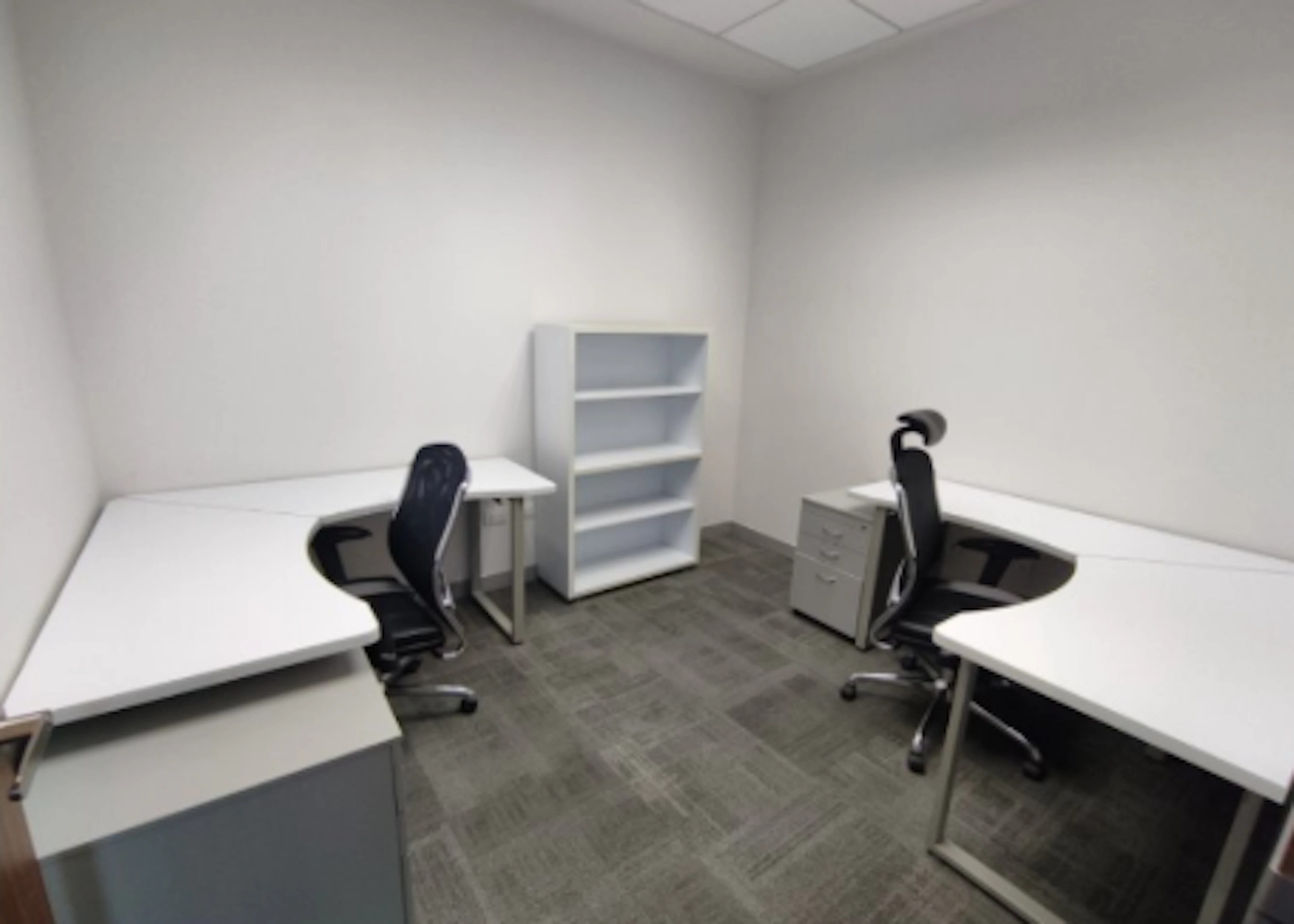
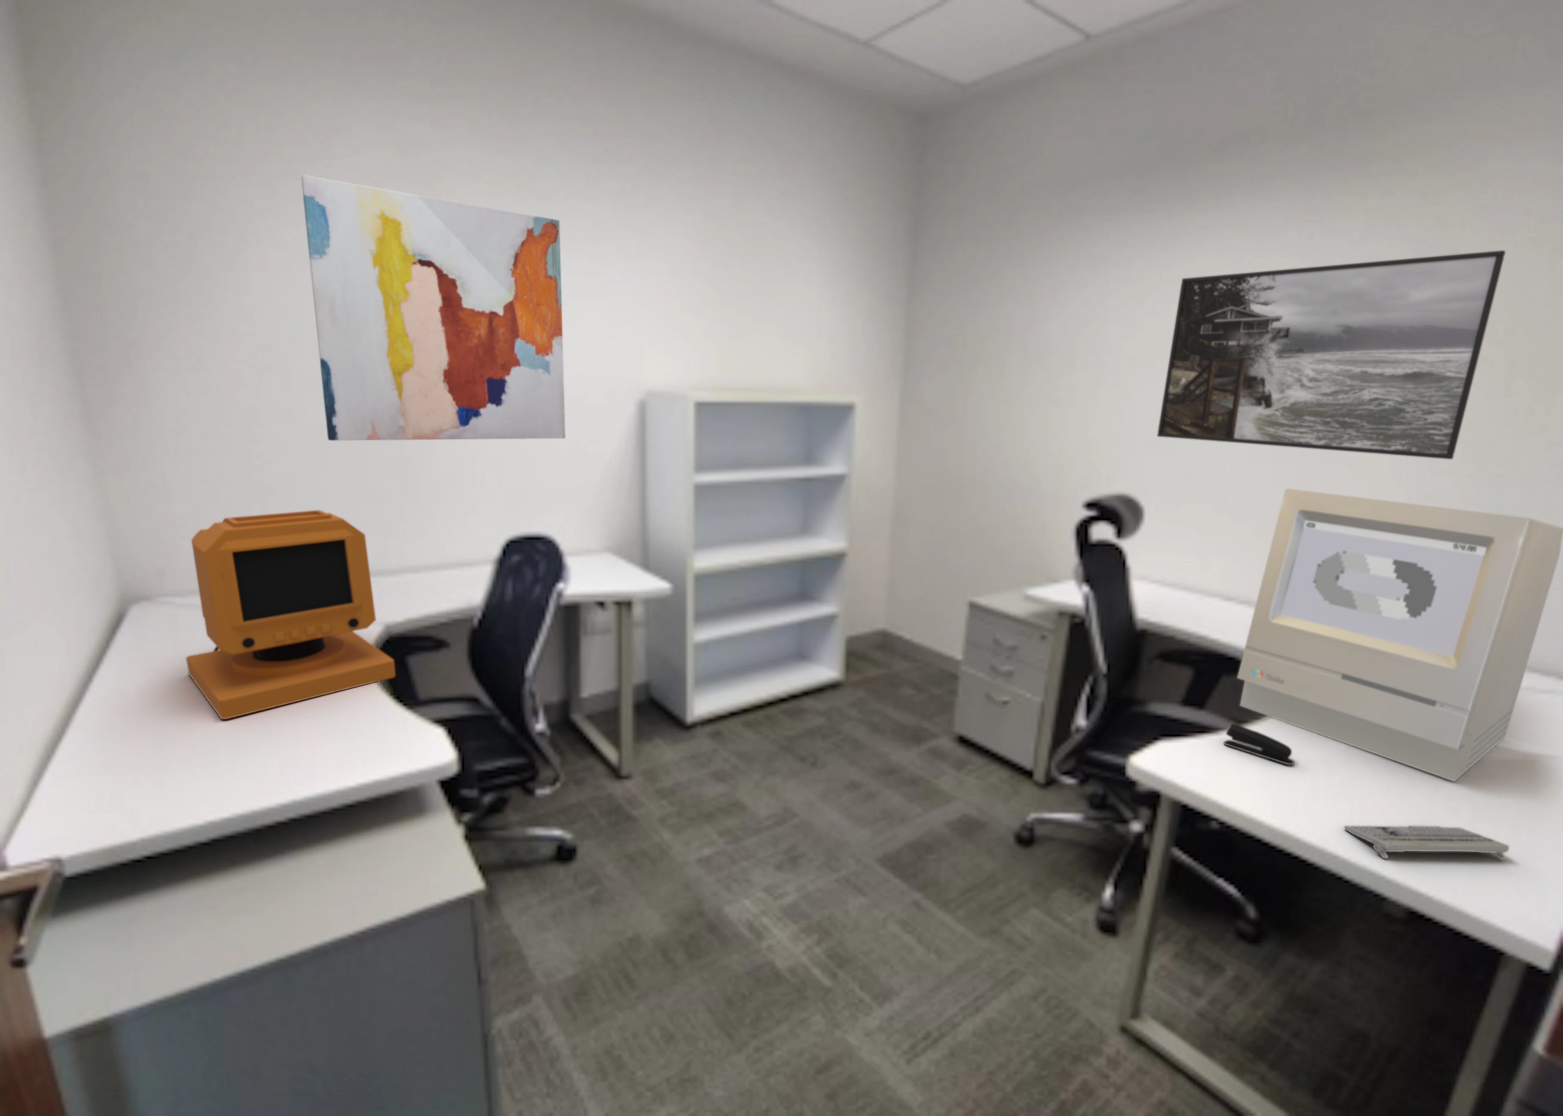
+ stapler [1224,723,1295,766]
+ computer keyboard [1343,825,1510,860]
+ wall art [301,175,565,441]
+ computer monitor [186,510,396,720]
+ all-in-one computer [1237,488,1563,781]
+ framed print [1157,250,1506,460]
